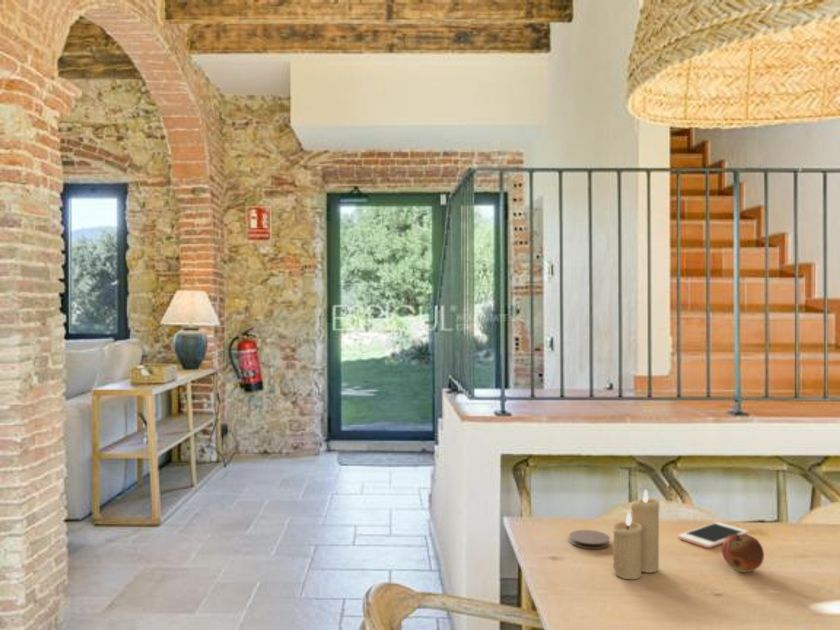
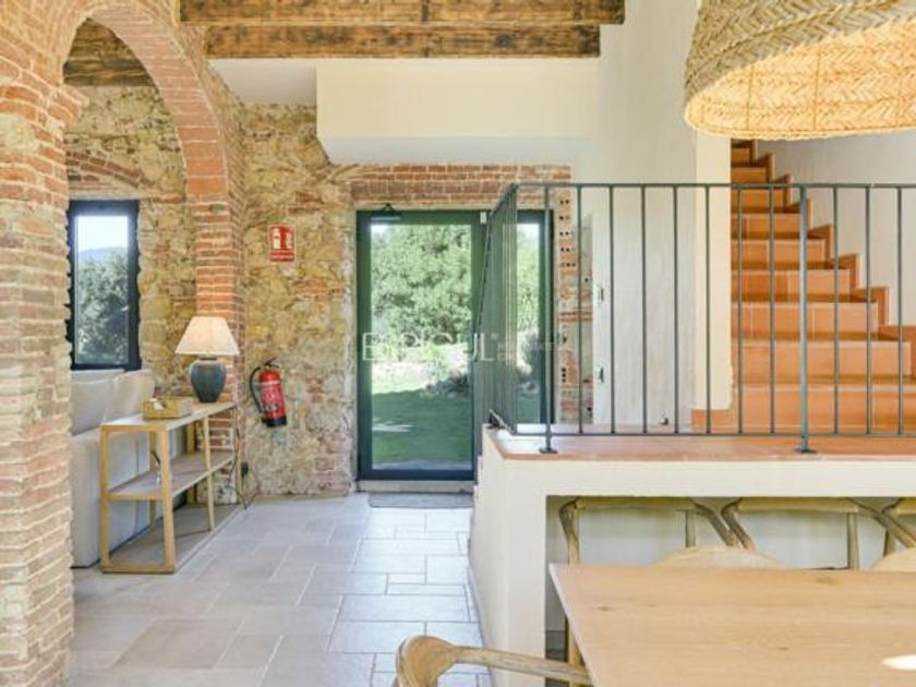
- fruit [721,534,765,573]
- candle [612,489,660,580]
- cell phone [677,521,749,549]
- coaster [568,529,611,550]
